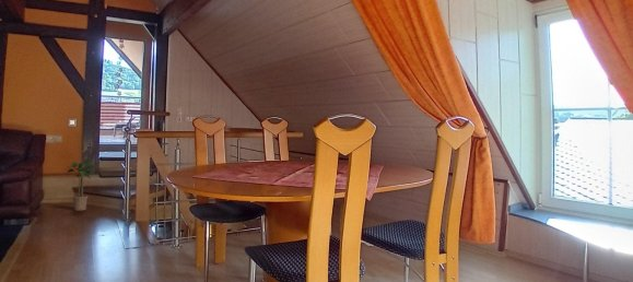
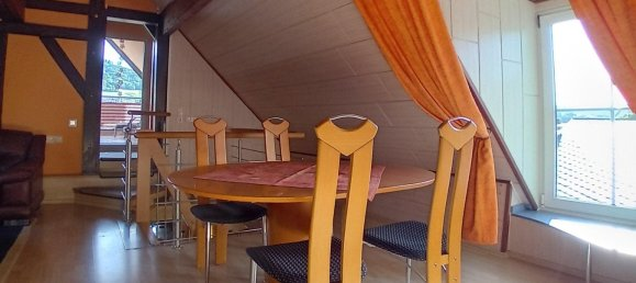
- potted plant [63,158,97,212]
